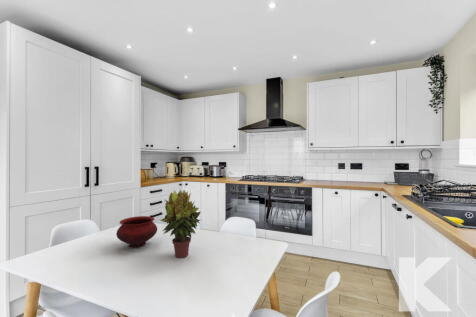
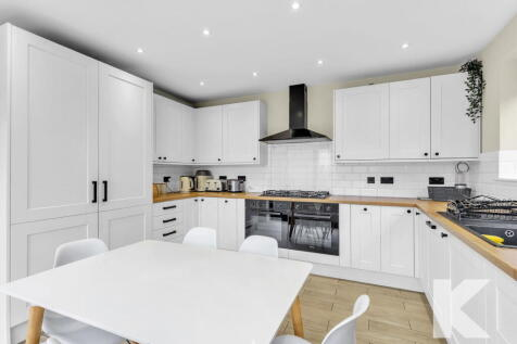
- bowl [115,215,158,249]
- potted plant [159,189,202,259]
